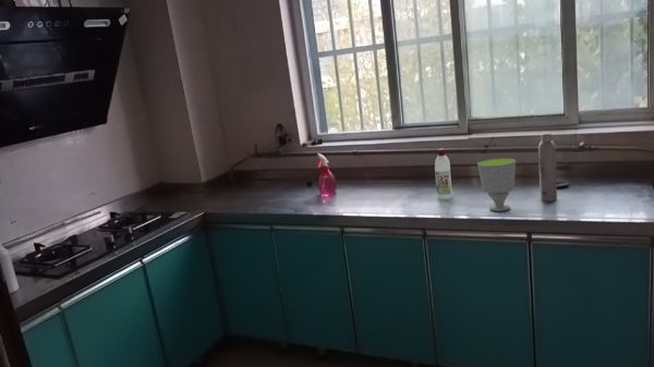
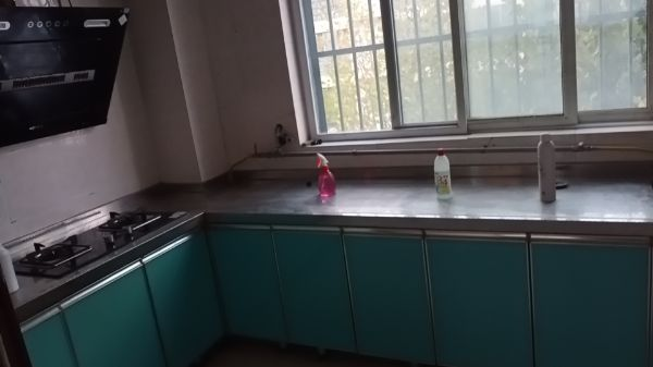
- cup [476,157,517,212]
